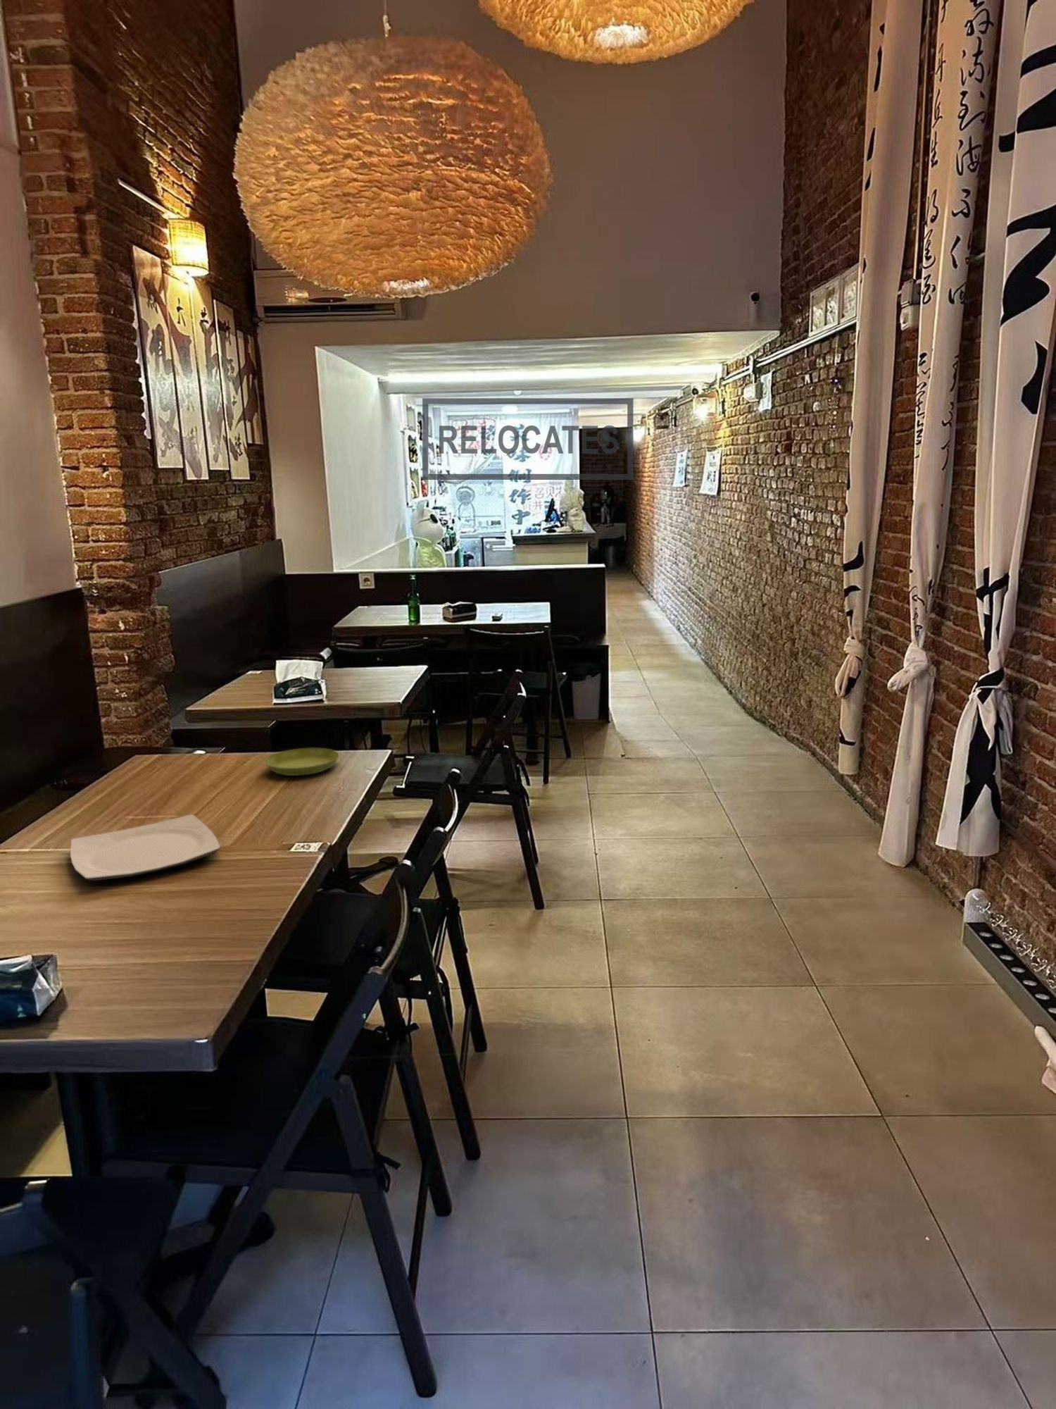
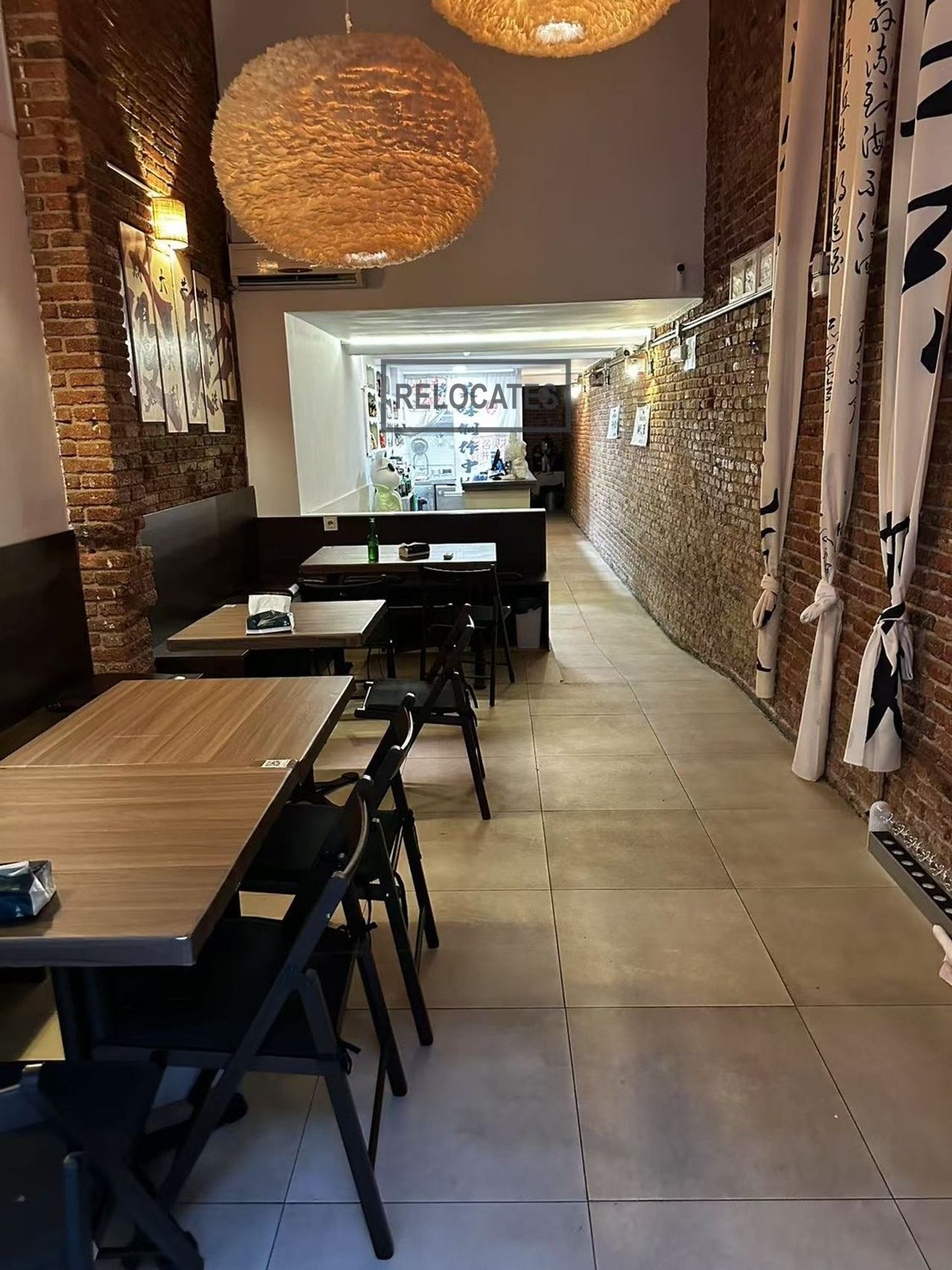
- plate [70,813,221,882]
- saucer [263,748,341,777]
